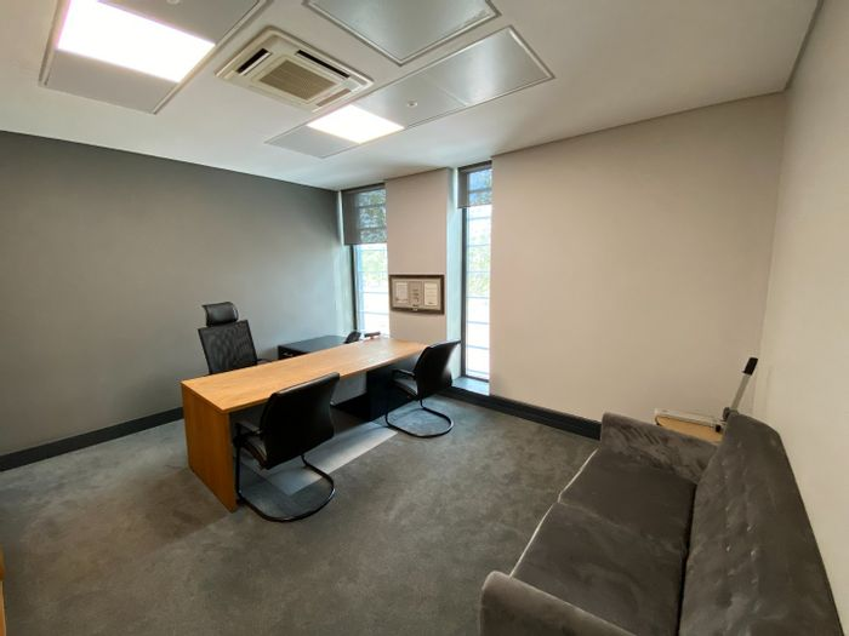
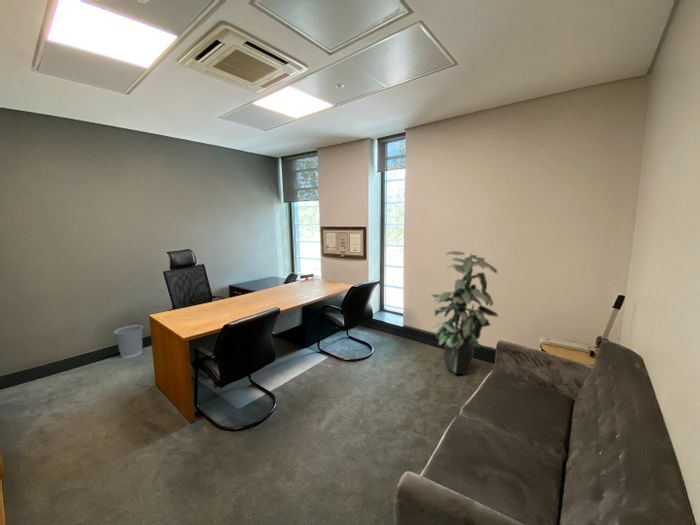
+ wastebasket [113,324,144,359]
+ indoor plant [429,250,499,375]
